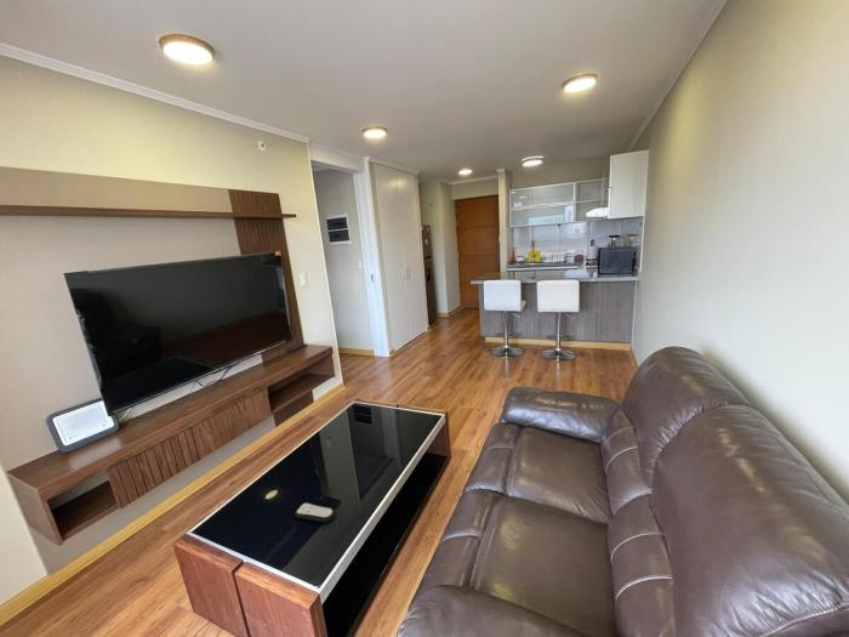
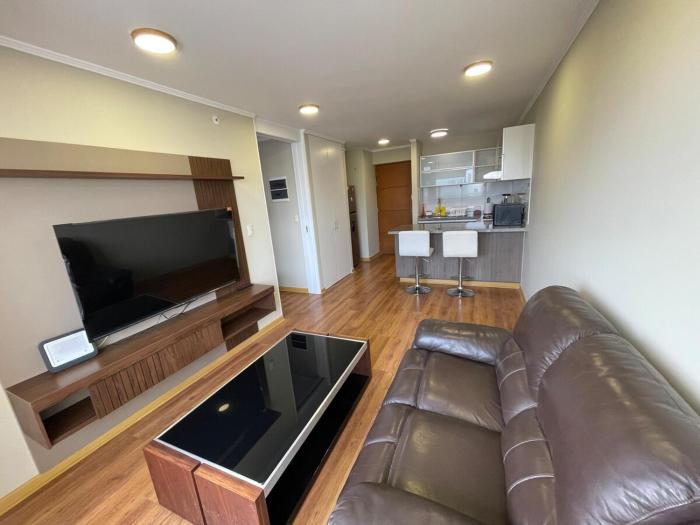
- remote control [294,501,336,523]
